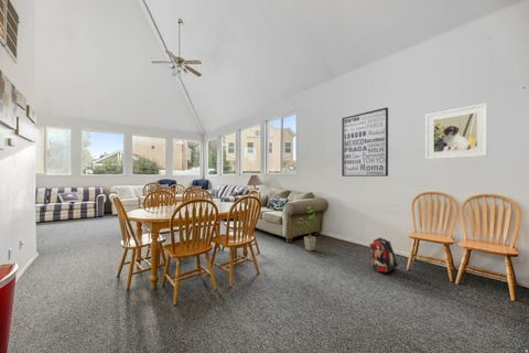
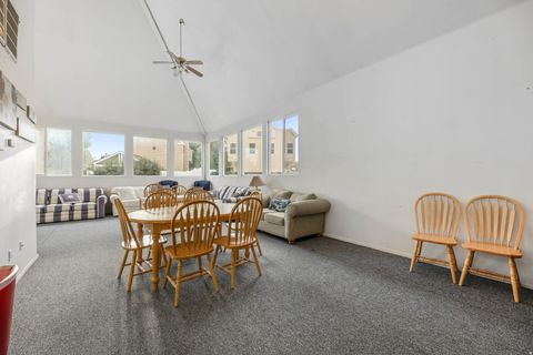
- backpack [368,236,399,274]
- house plant [296,206,320,252]
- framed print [424,101,489,161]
- wall art [341,107,389,178]
